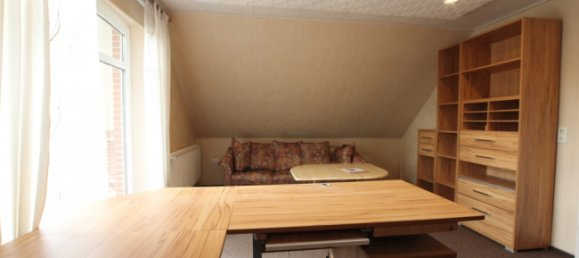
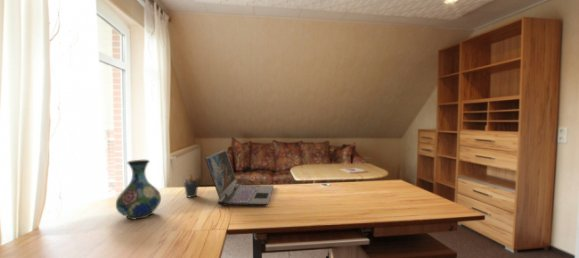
+ laptop [204,149,275,206]
+ vase [115,159,162,220]
+ pen holder [182,174,200,198]
